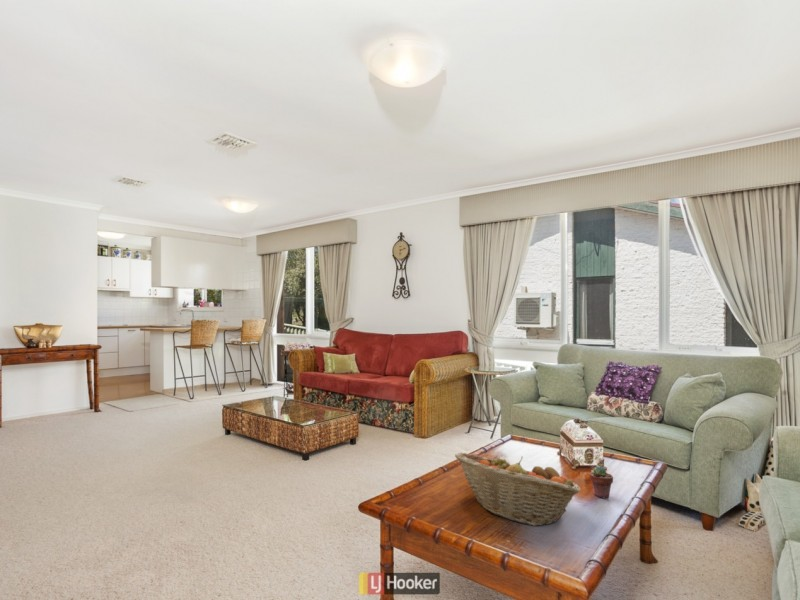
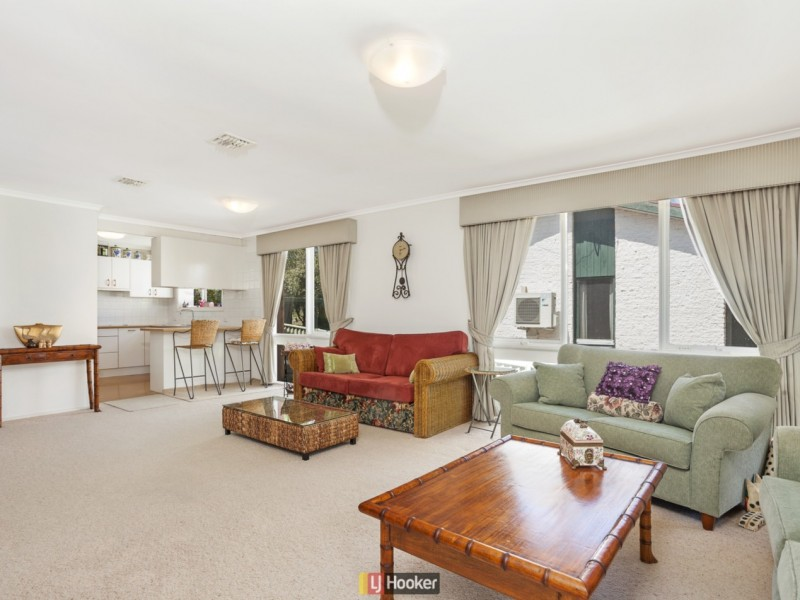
- potted succulent [589,465,614,499]
- fruit basket [454,451,582,527]
